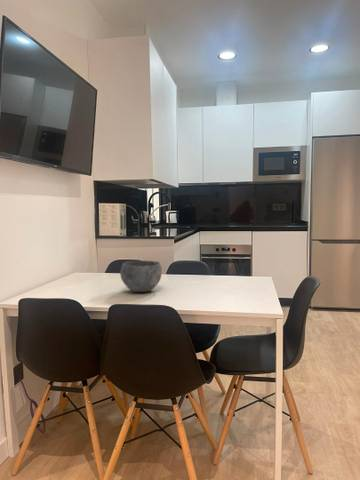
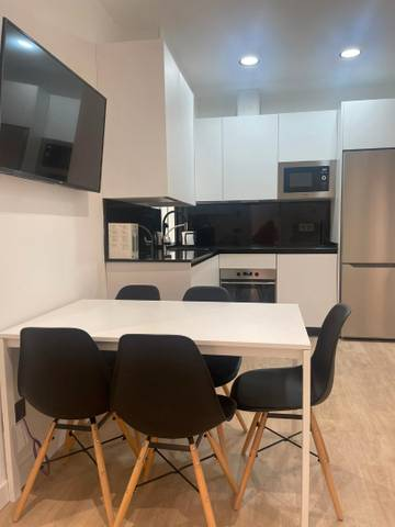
- bowl [119,260,163,293]
